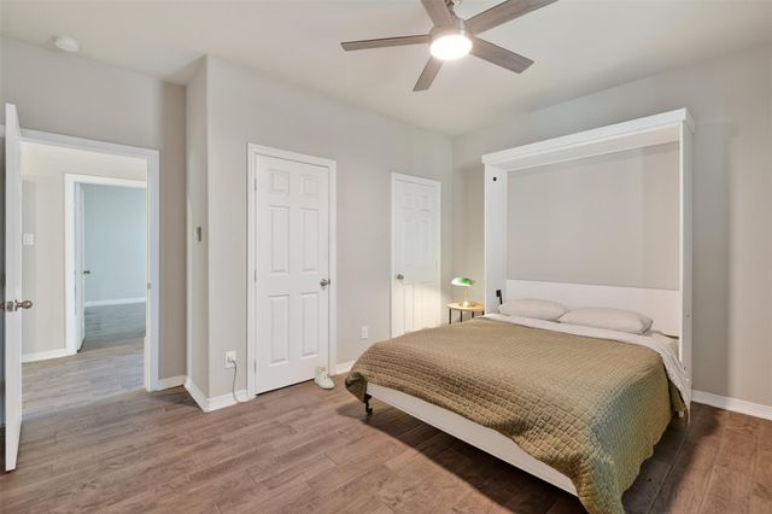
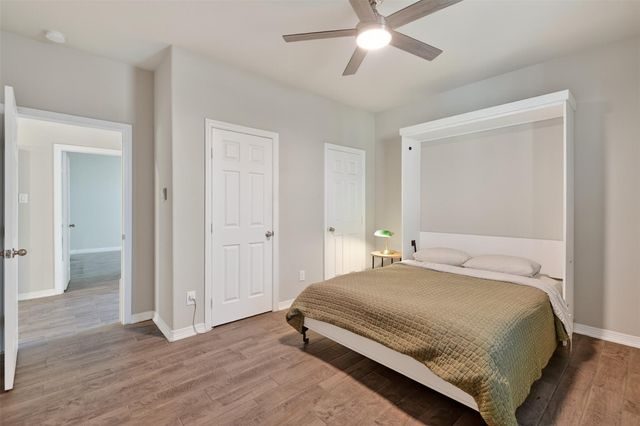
- sneaker [314,364,335,390]
